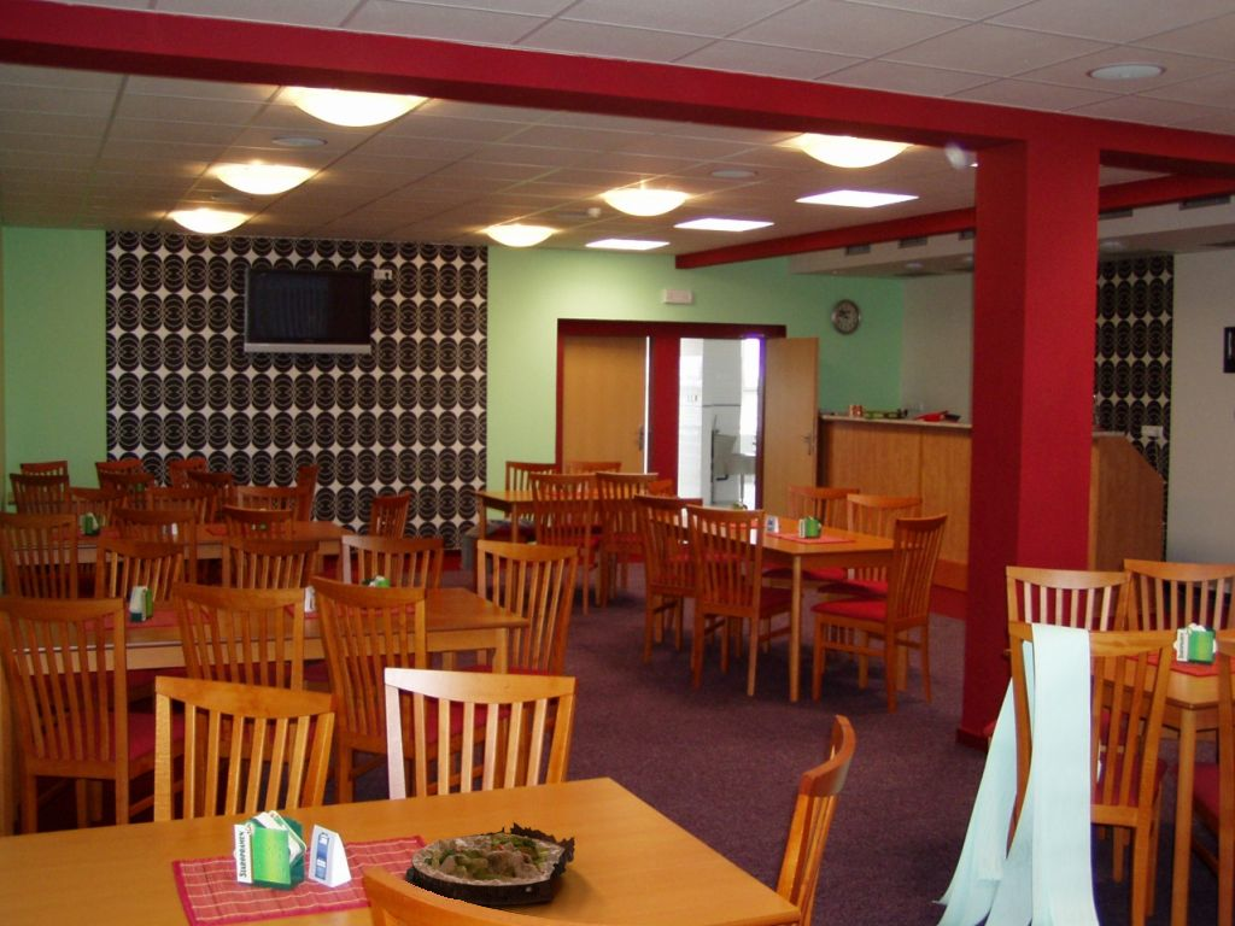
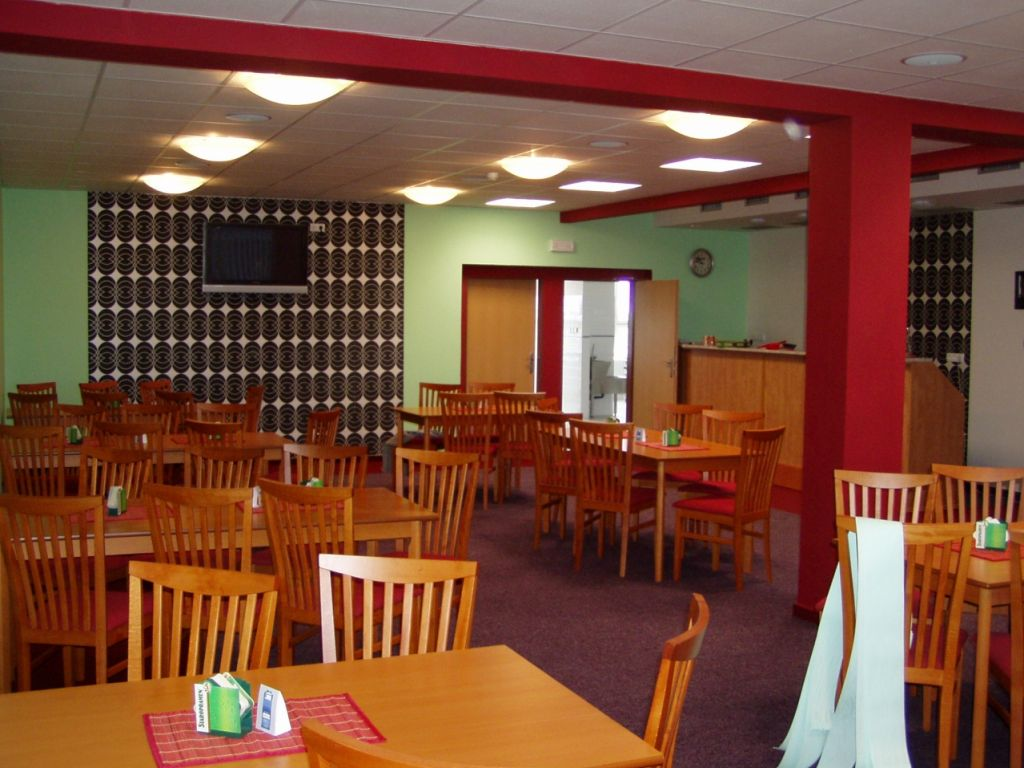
- salad plate [405,821,576,906]
